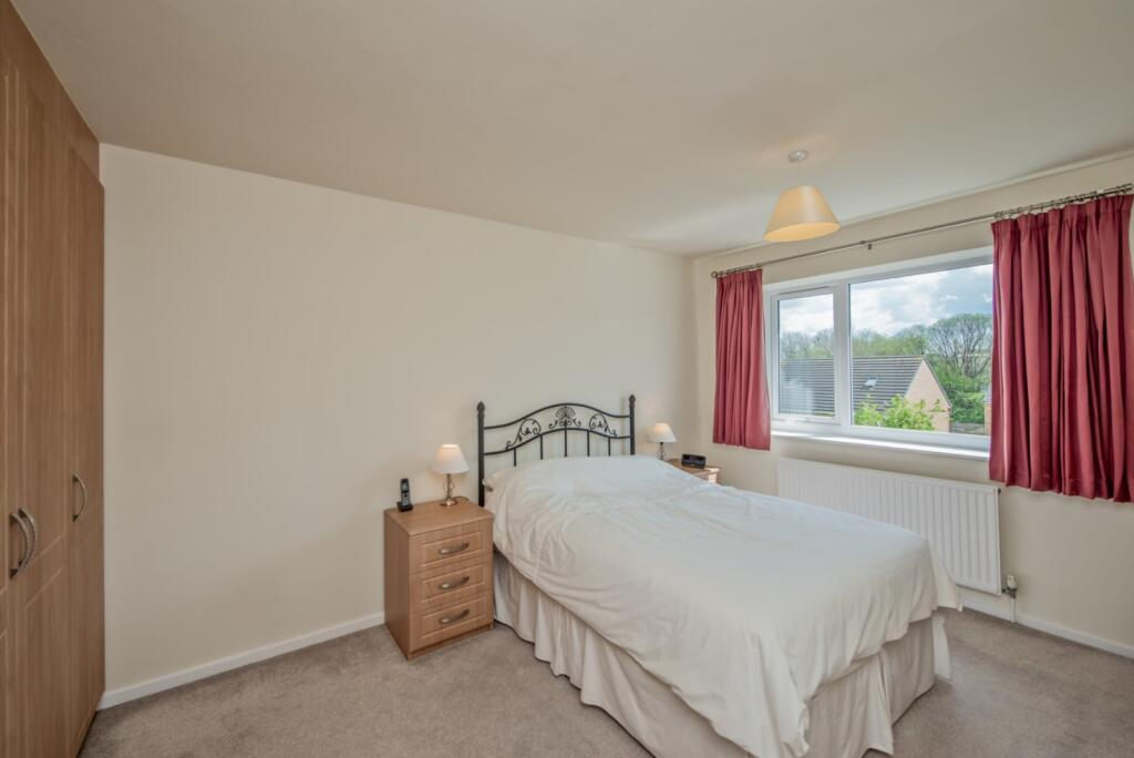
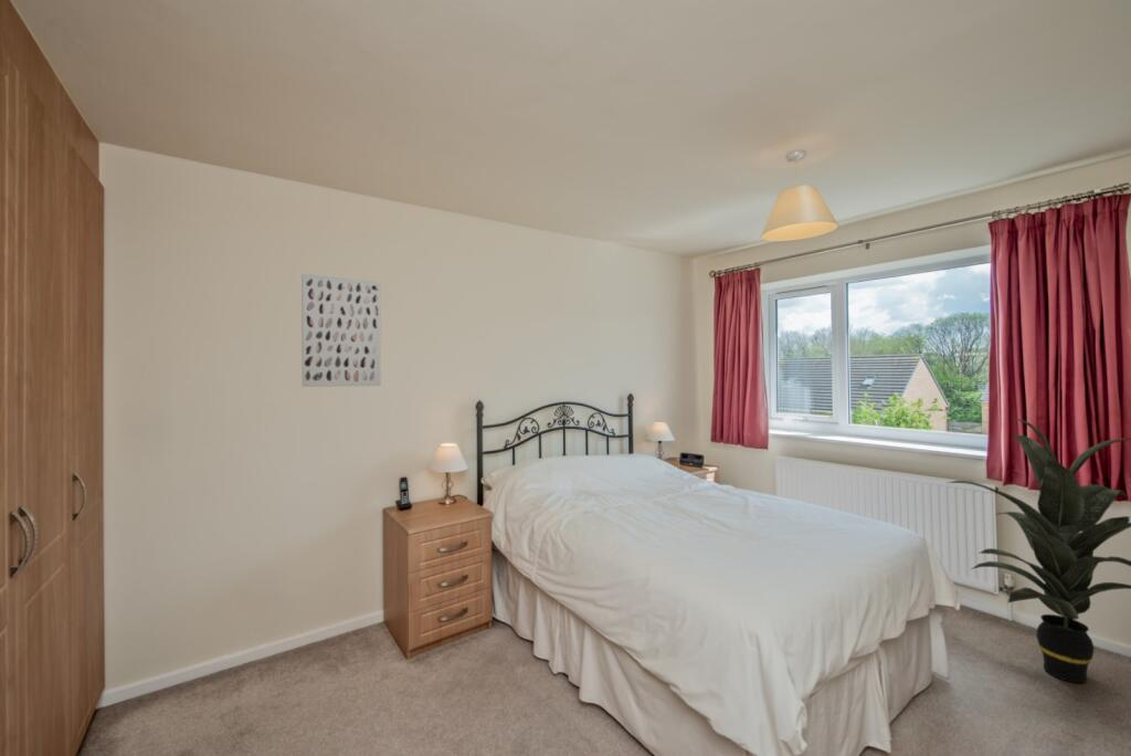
+ indoor plant [947,418,1131,684]
+ wall art [300,273,382,388]
